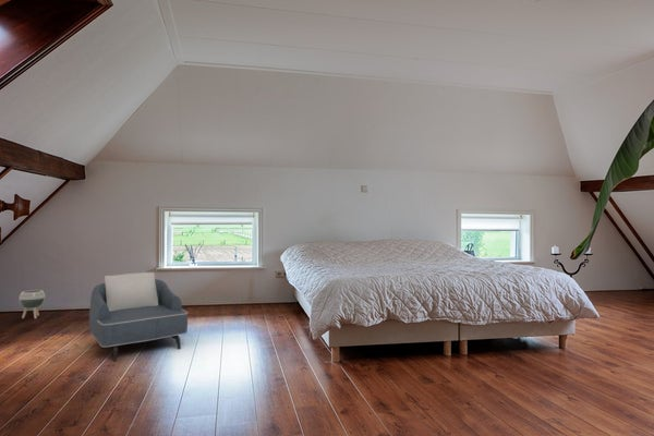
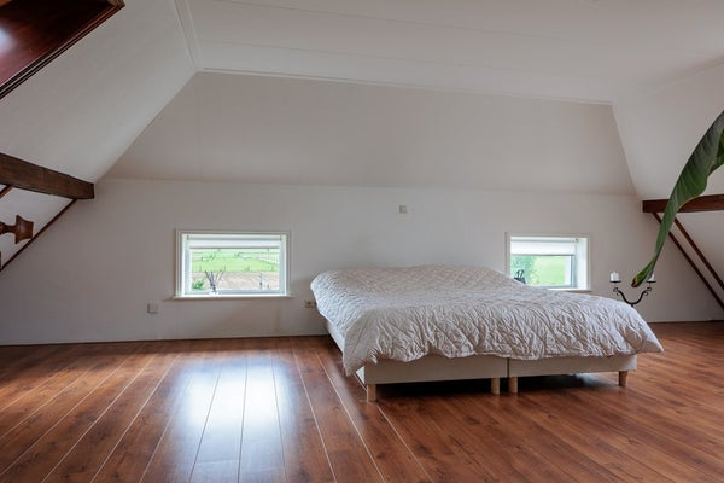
- armchair [88,271,189,363]
- planter [19,289,46,319]
